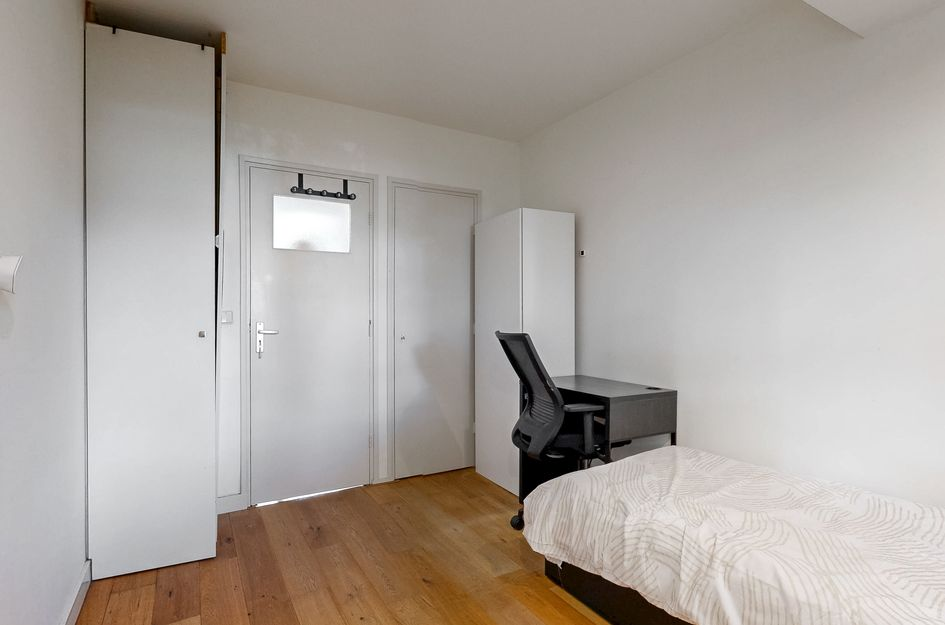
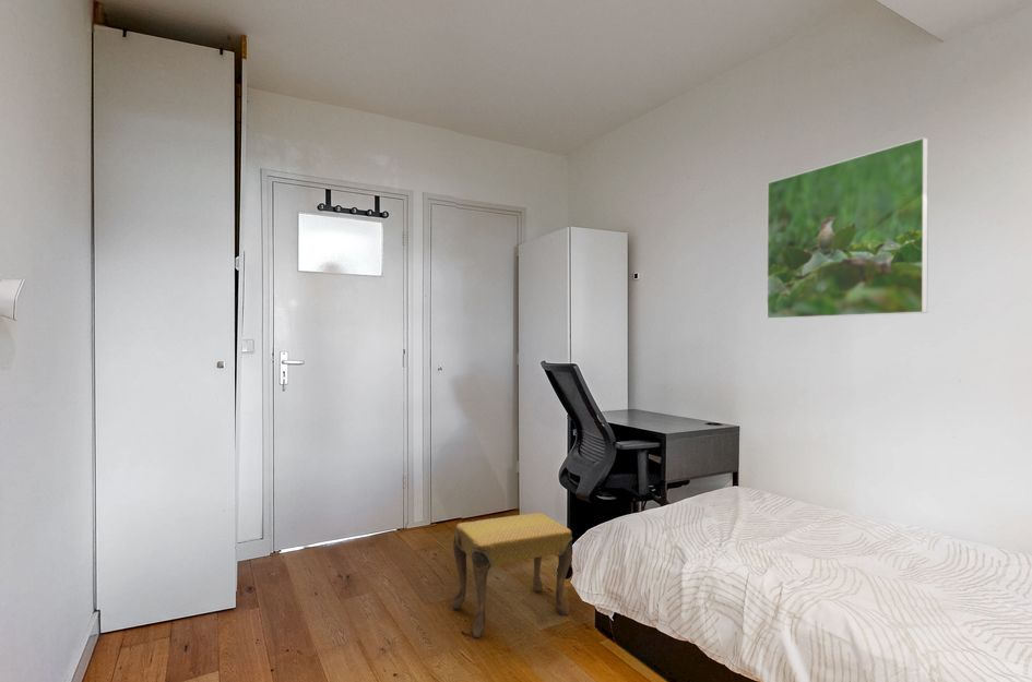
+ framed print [766,136,929,320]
+ footstool [451,512,573,639]
